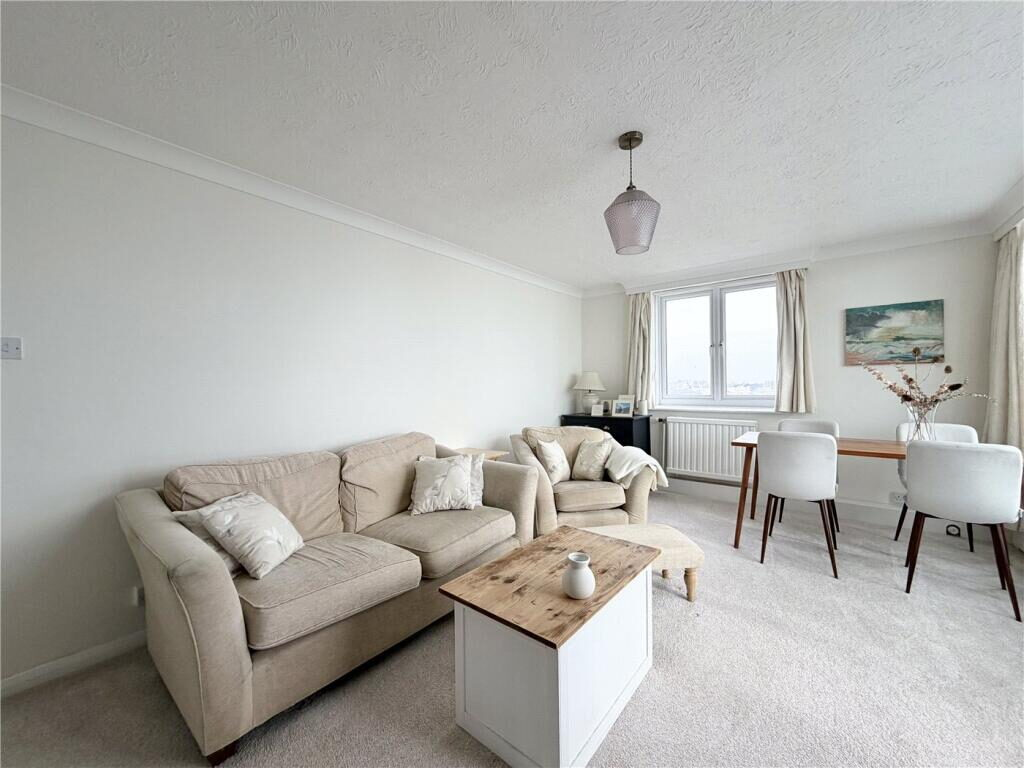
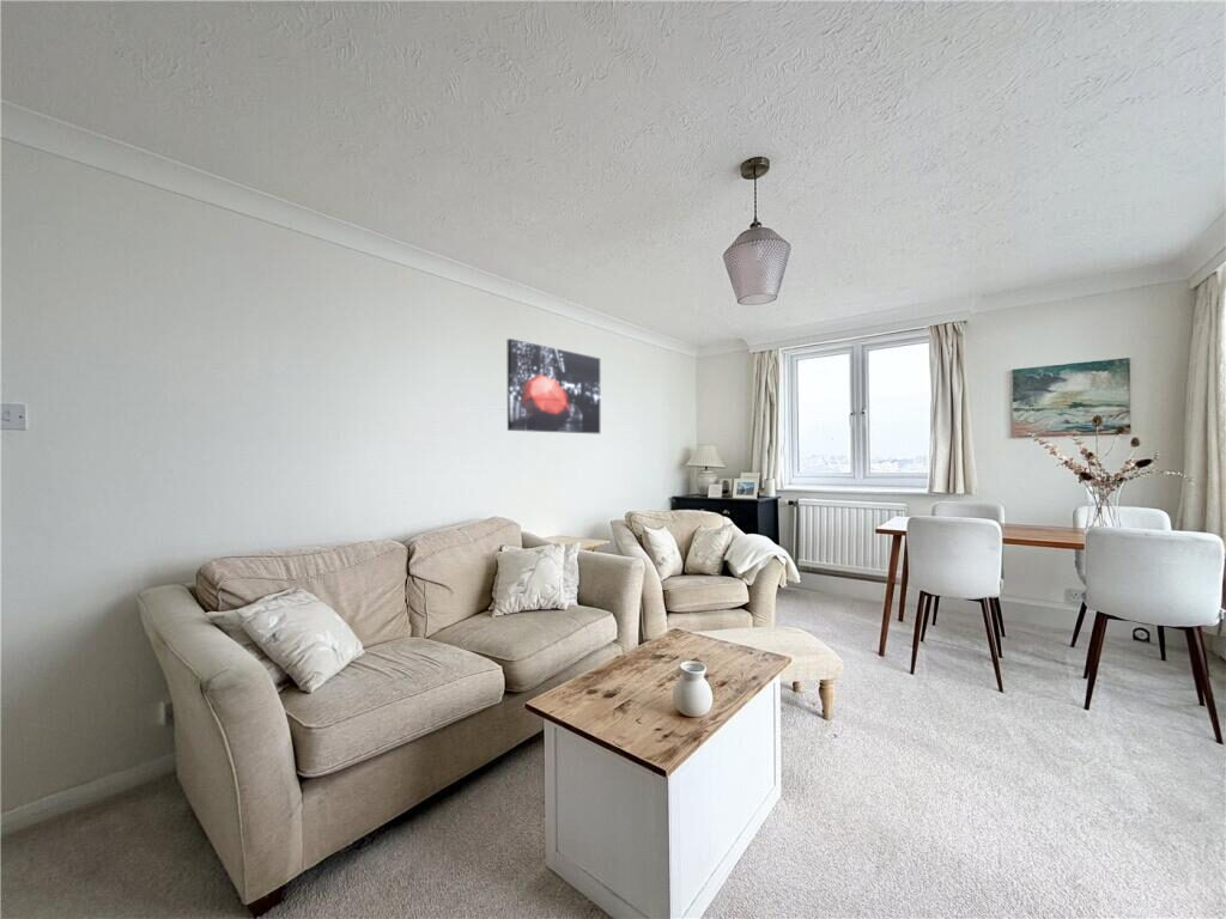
+ wall art [506,337,601,434]
